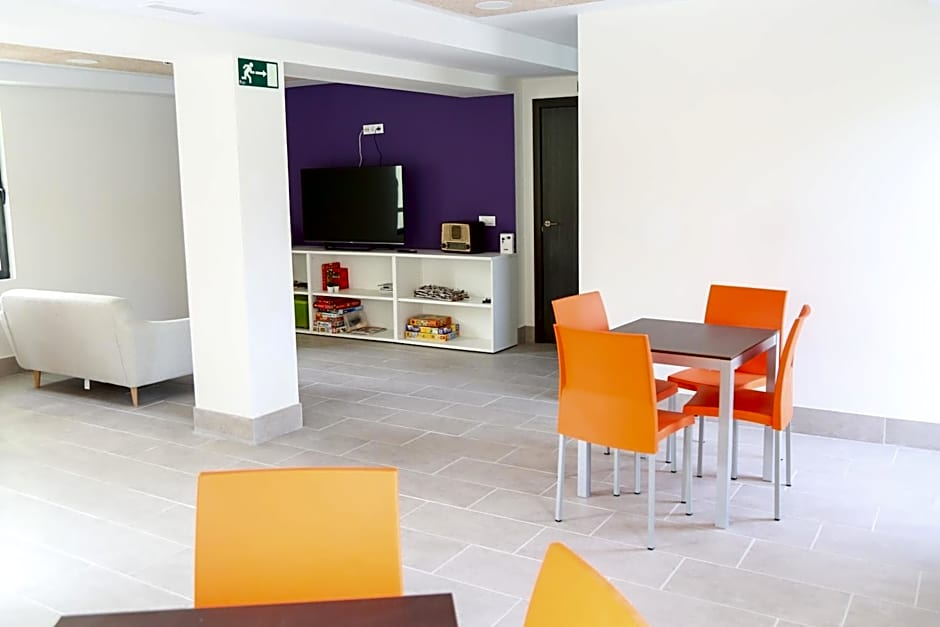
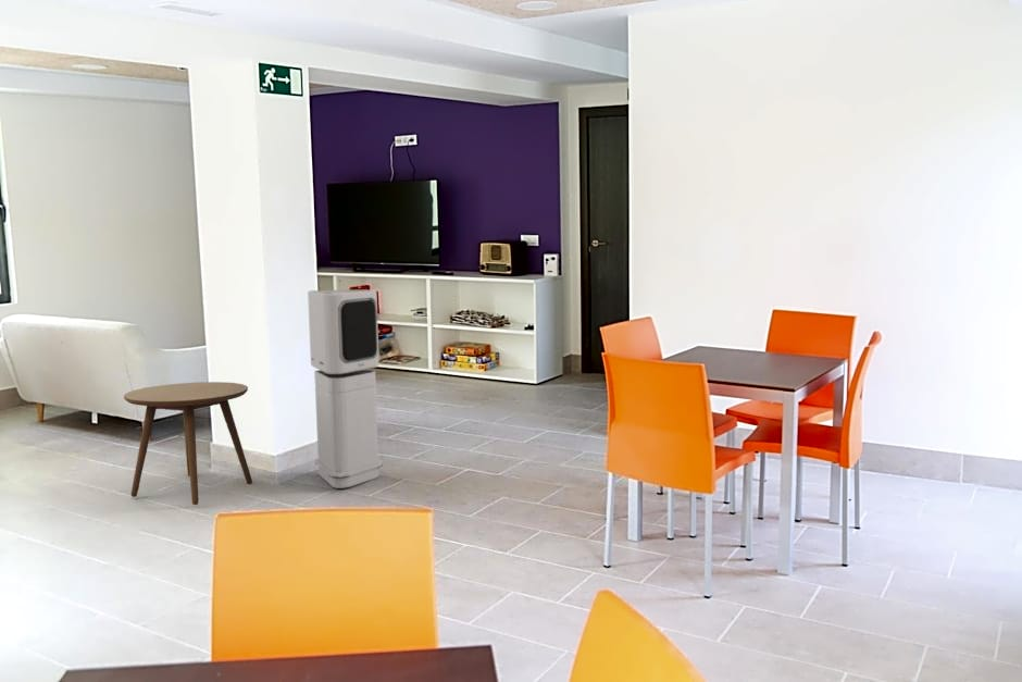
+ air purifier [307,288,384,489]
+ side table [123,381,253,506]
